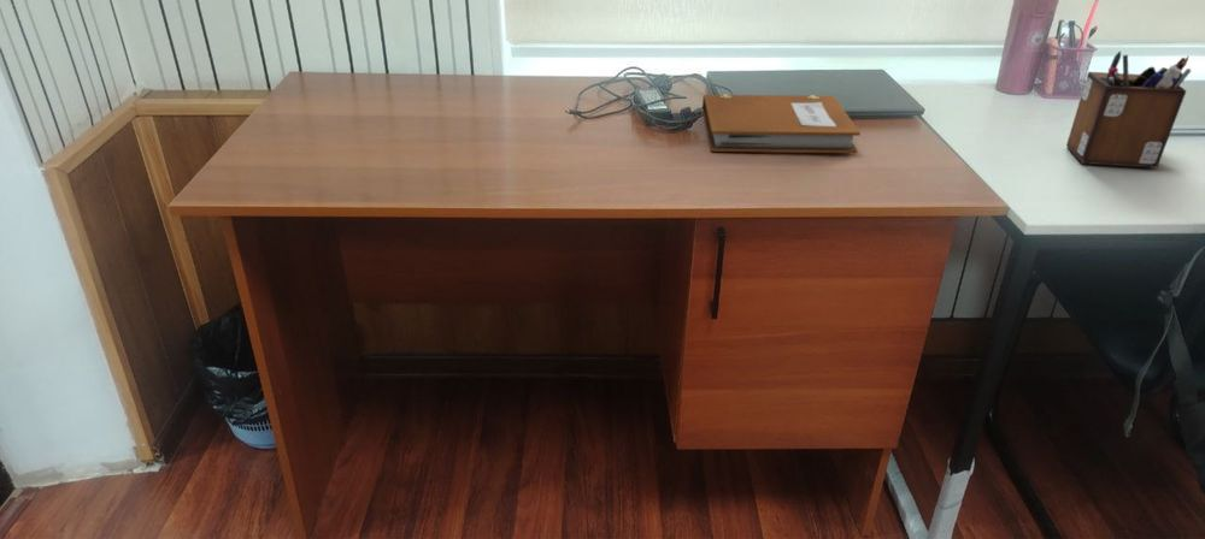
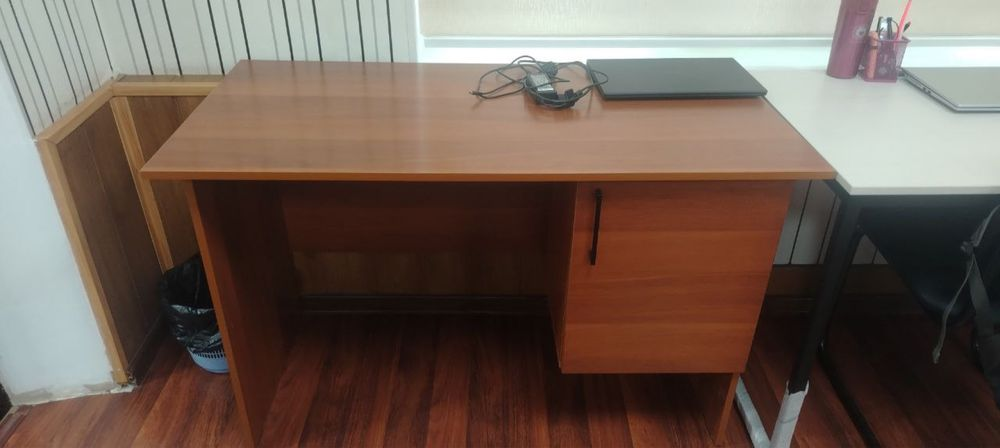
- desk organizer [1065,49,1192,168]
- notebook [701,93,862,154]
